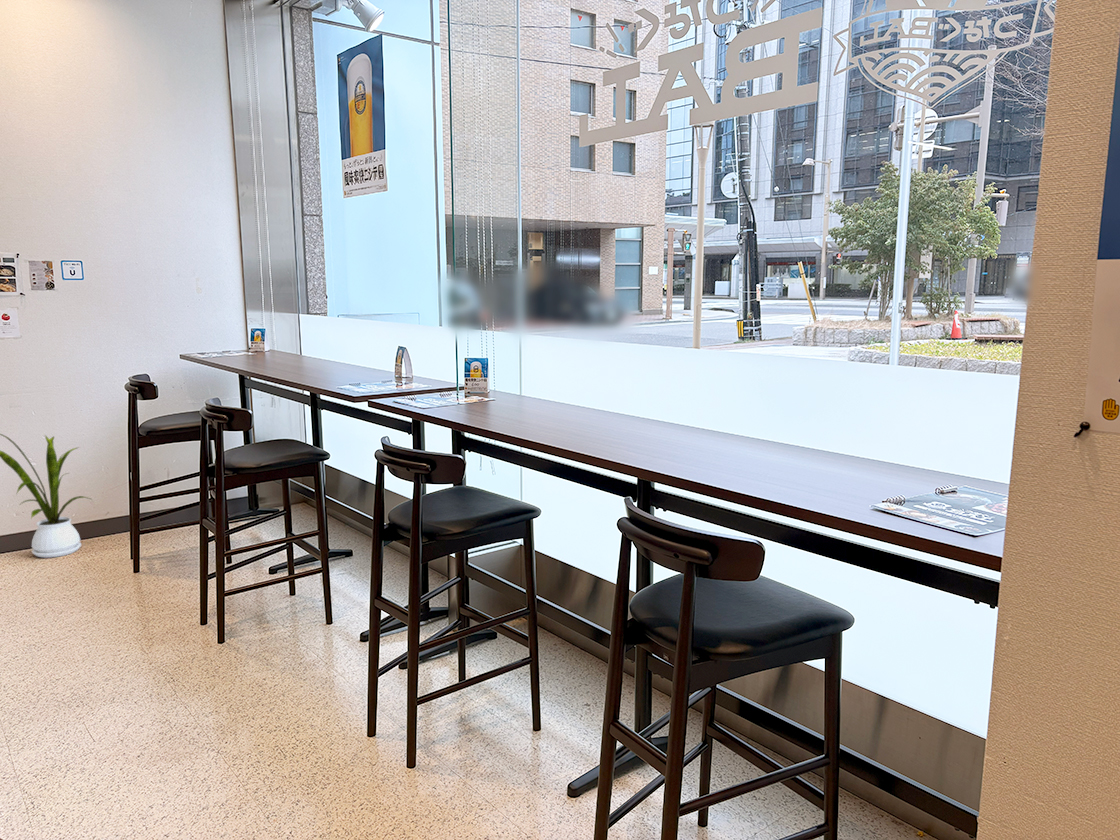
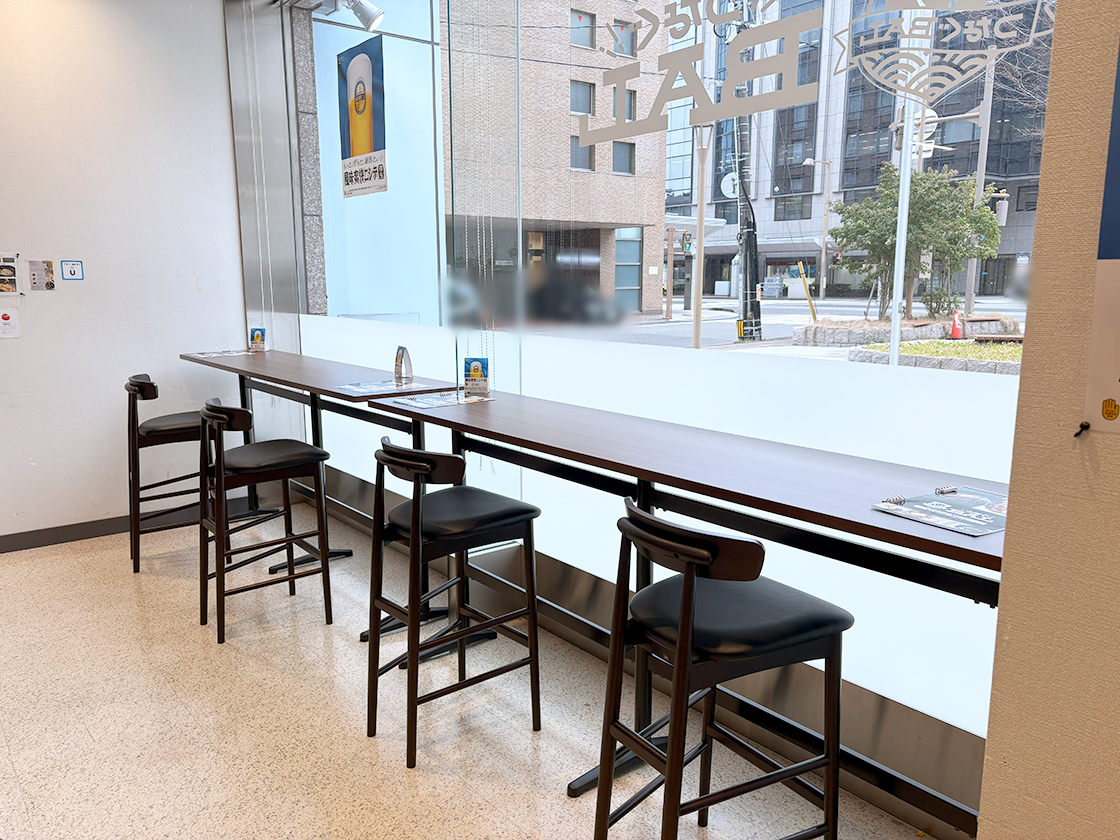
- house plant [0,433,95,559]
